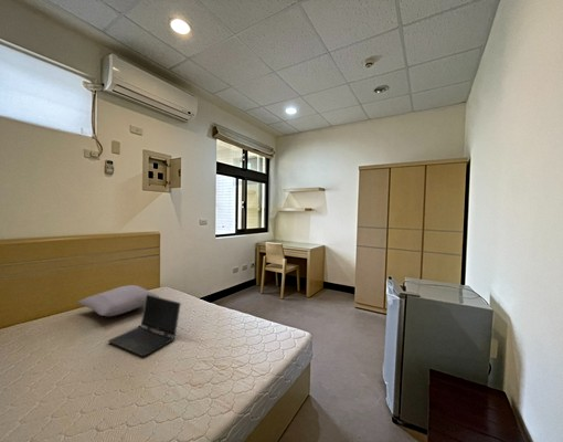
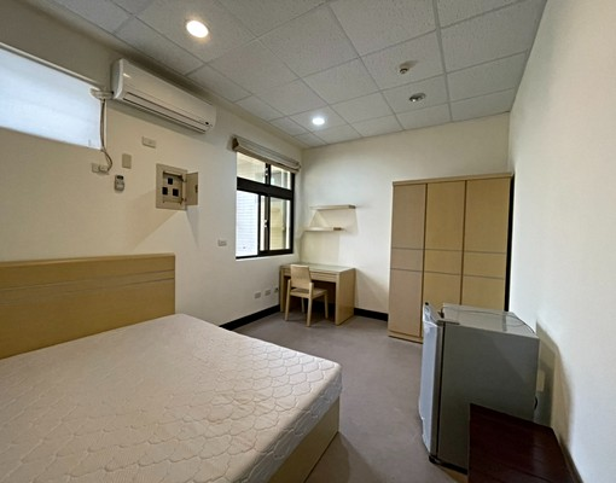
- laptop computer [107,294,182,357]
- pillow [76,284,160,317]
